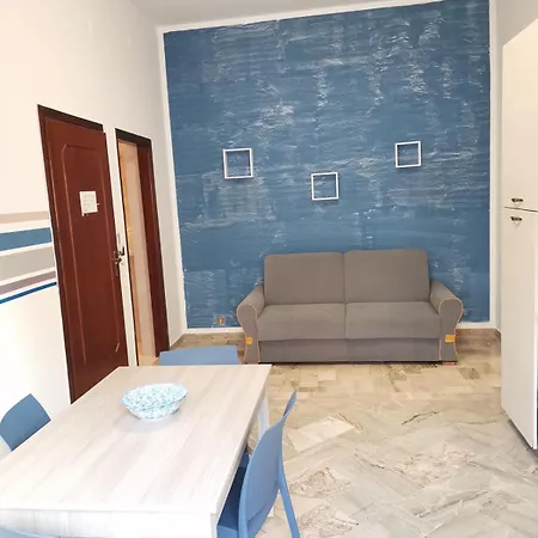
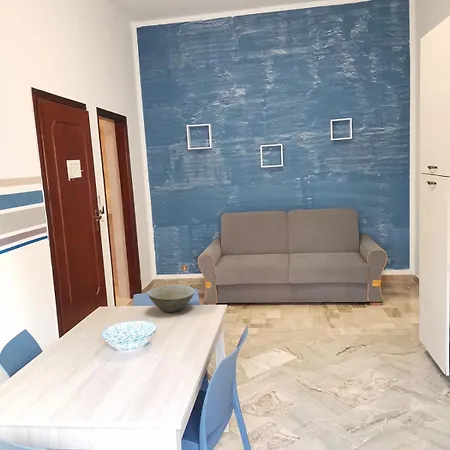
+ bowl [147,284,195,313]
